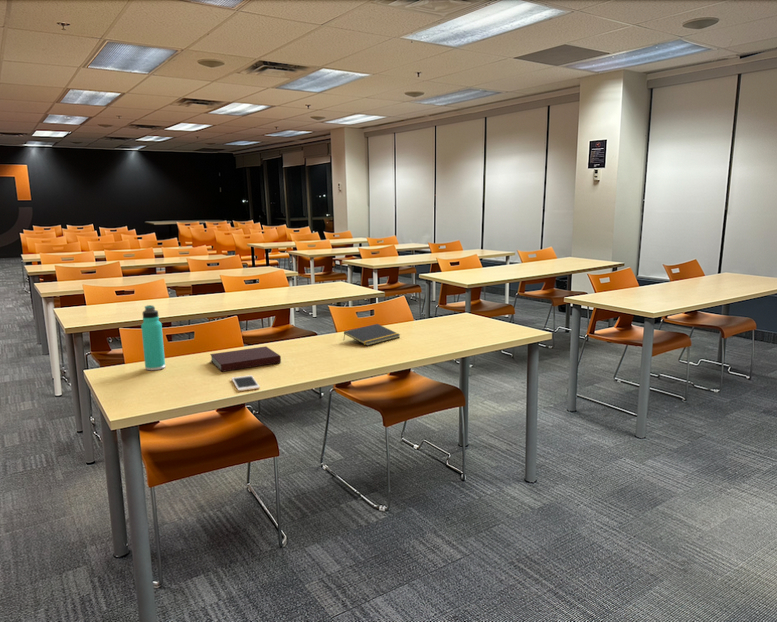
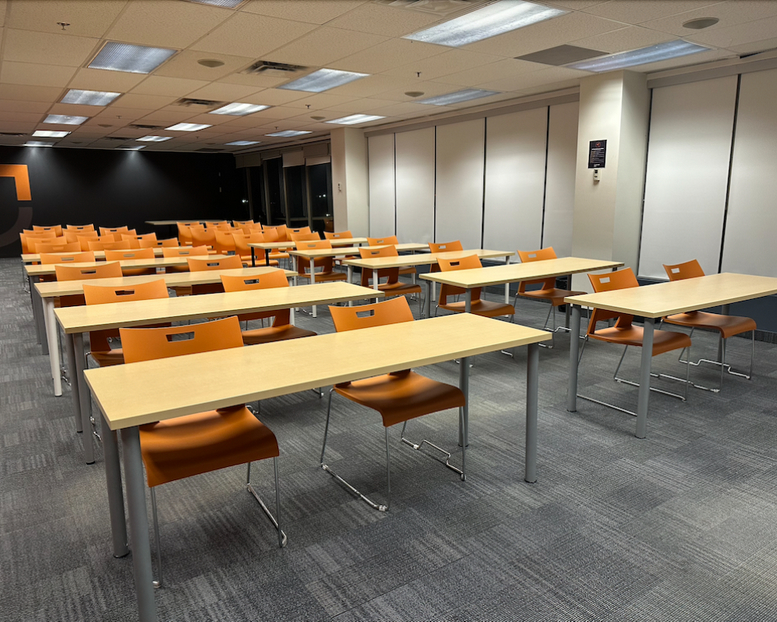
- thermos bottle [140,304,166,371]
- notepad [342,323,401,347]
- notebook [209,345,282,373]
- cell phone [231,374,261,392]
